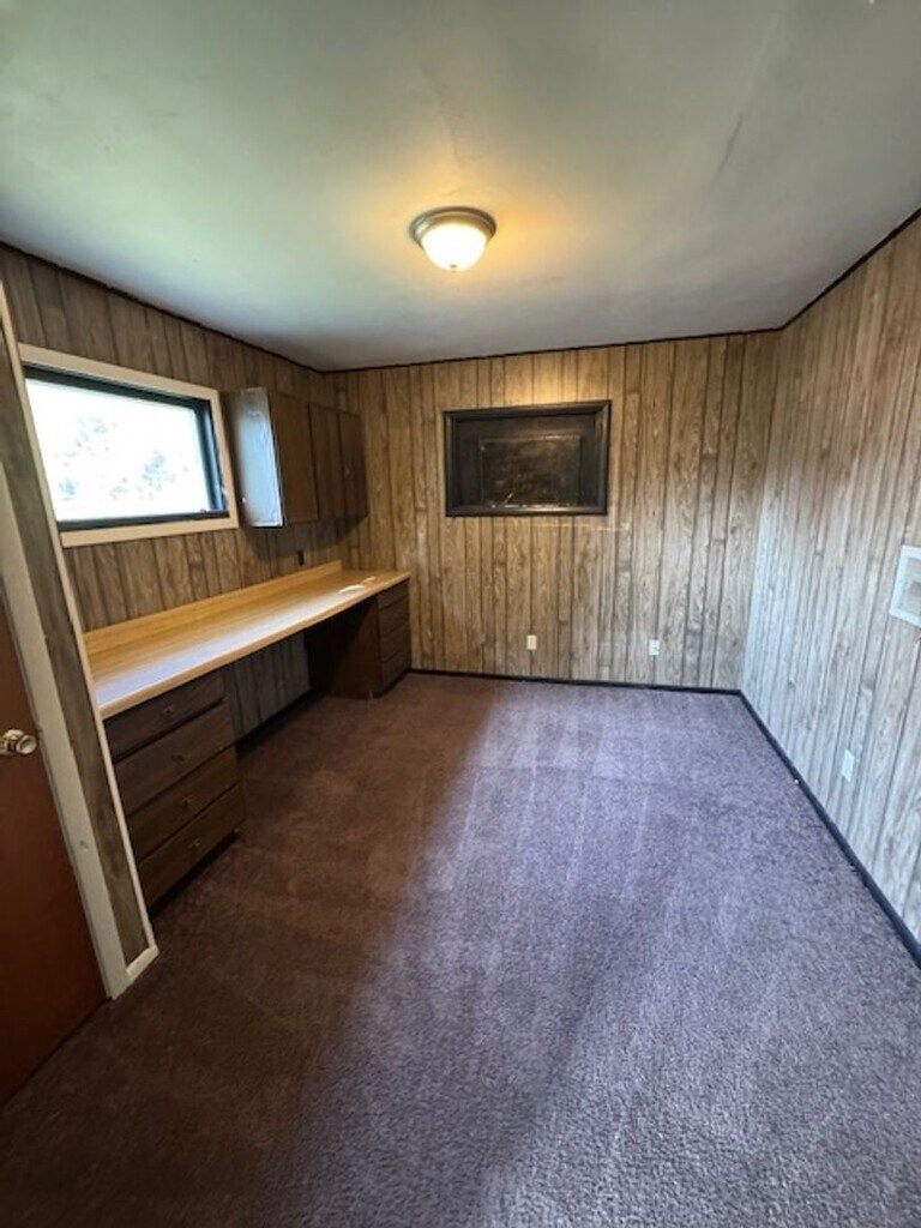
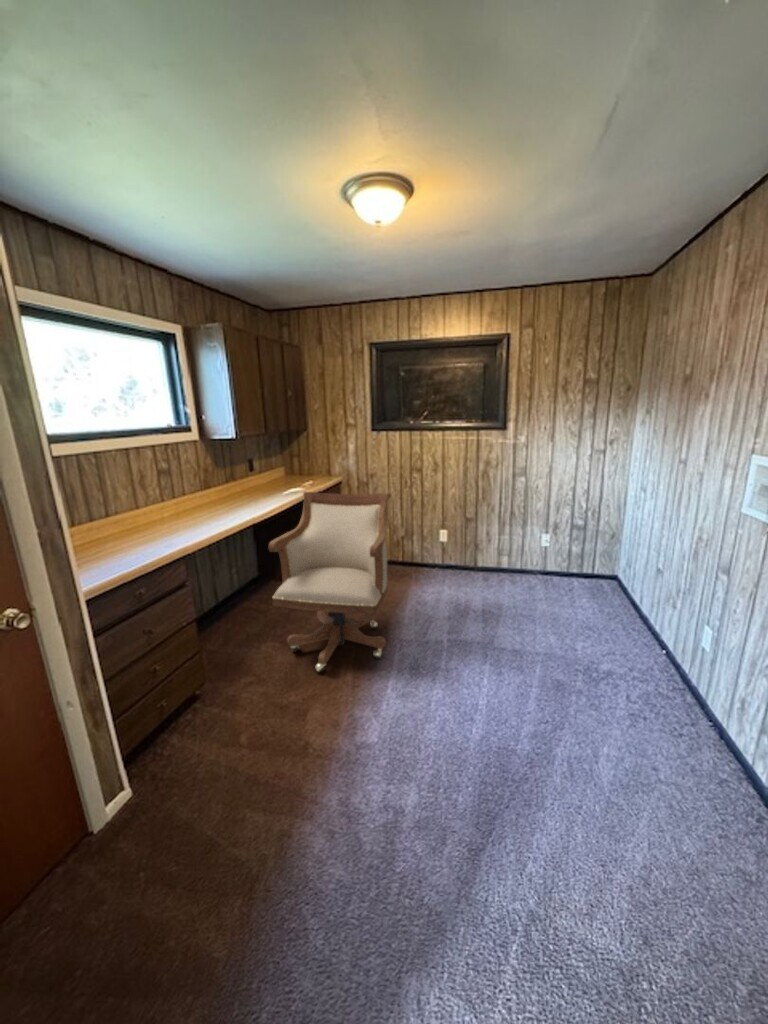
+ chair [267,491,392,673]
